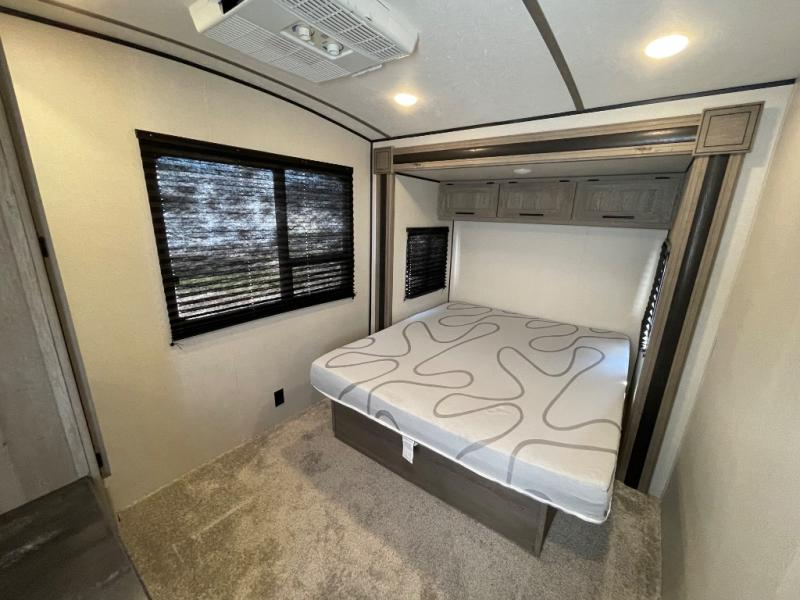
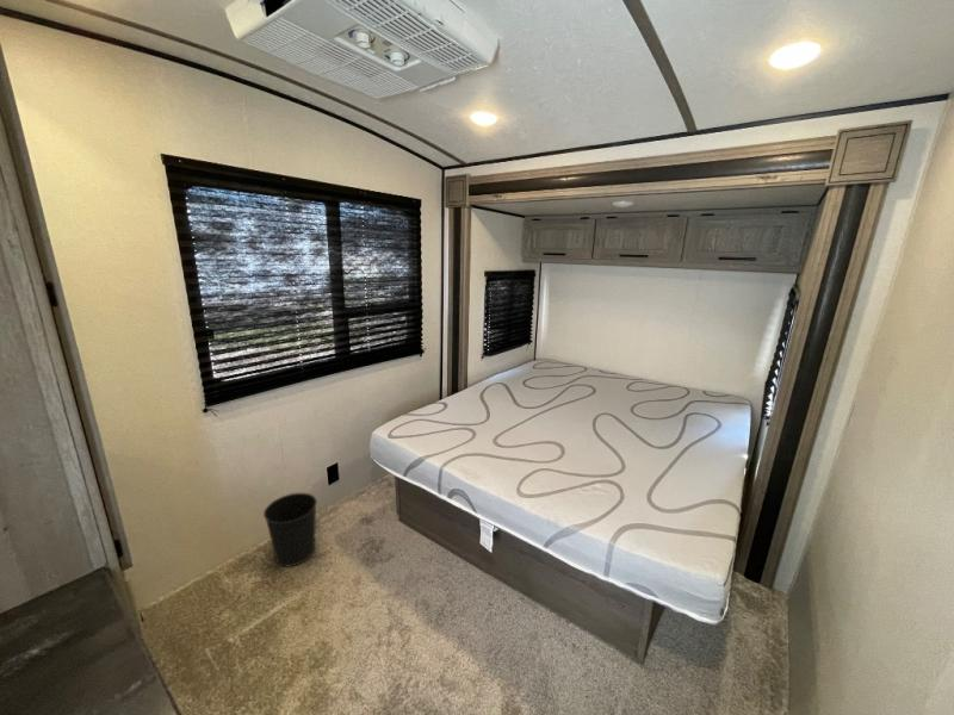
+ wastebasket [262,492,318,568]
